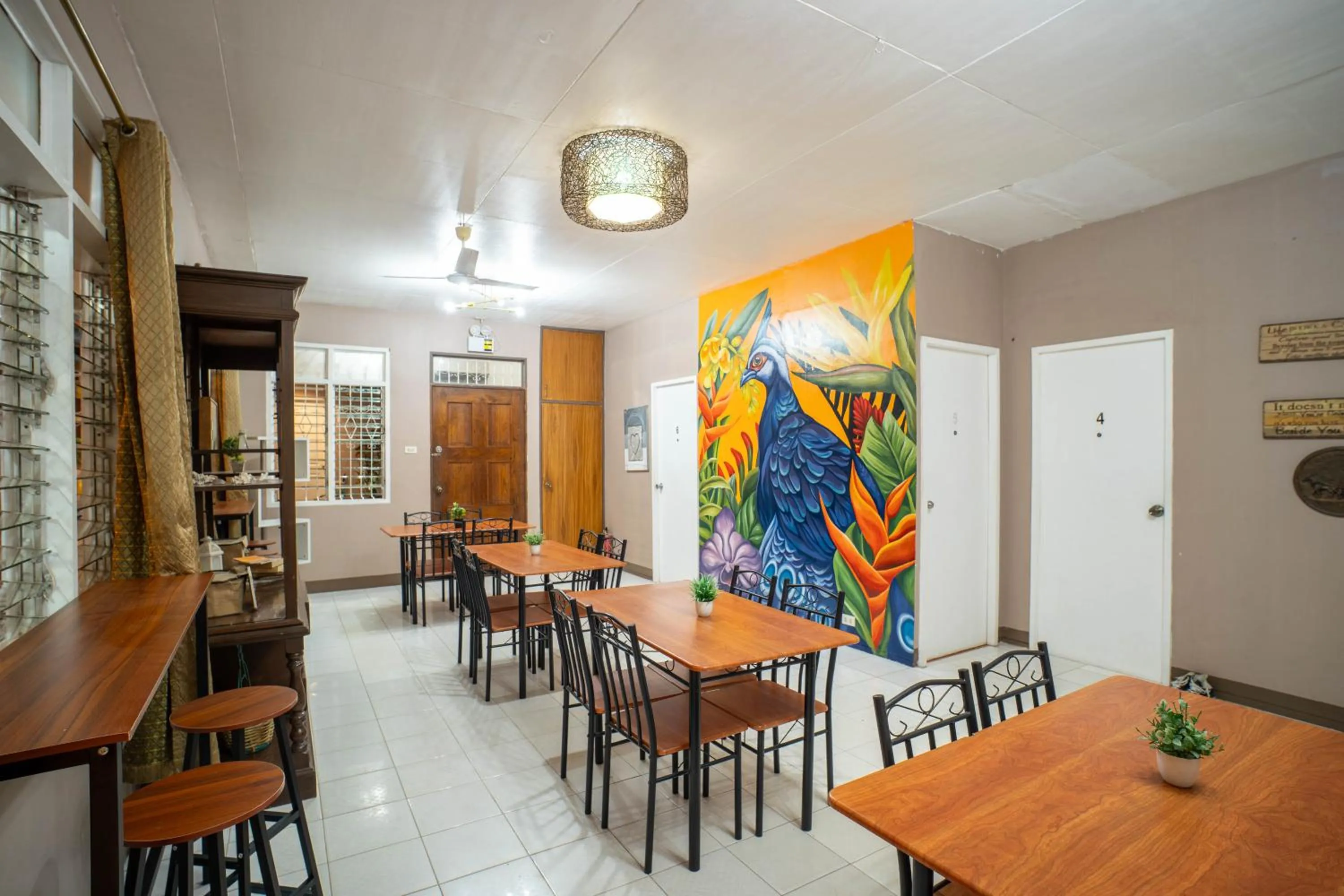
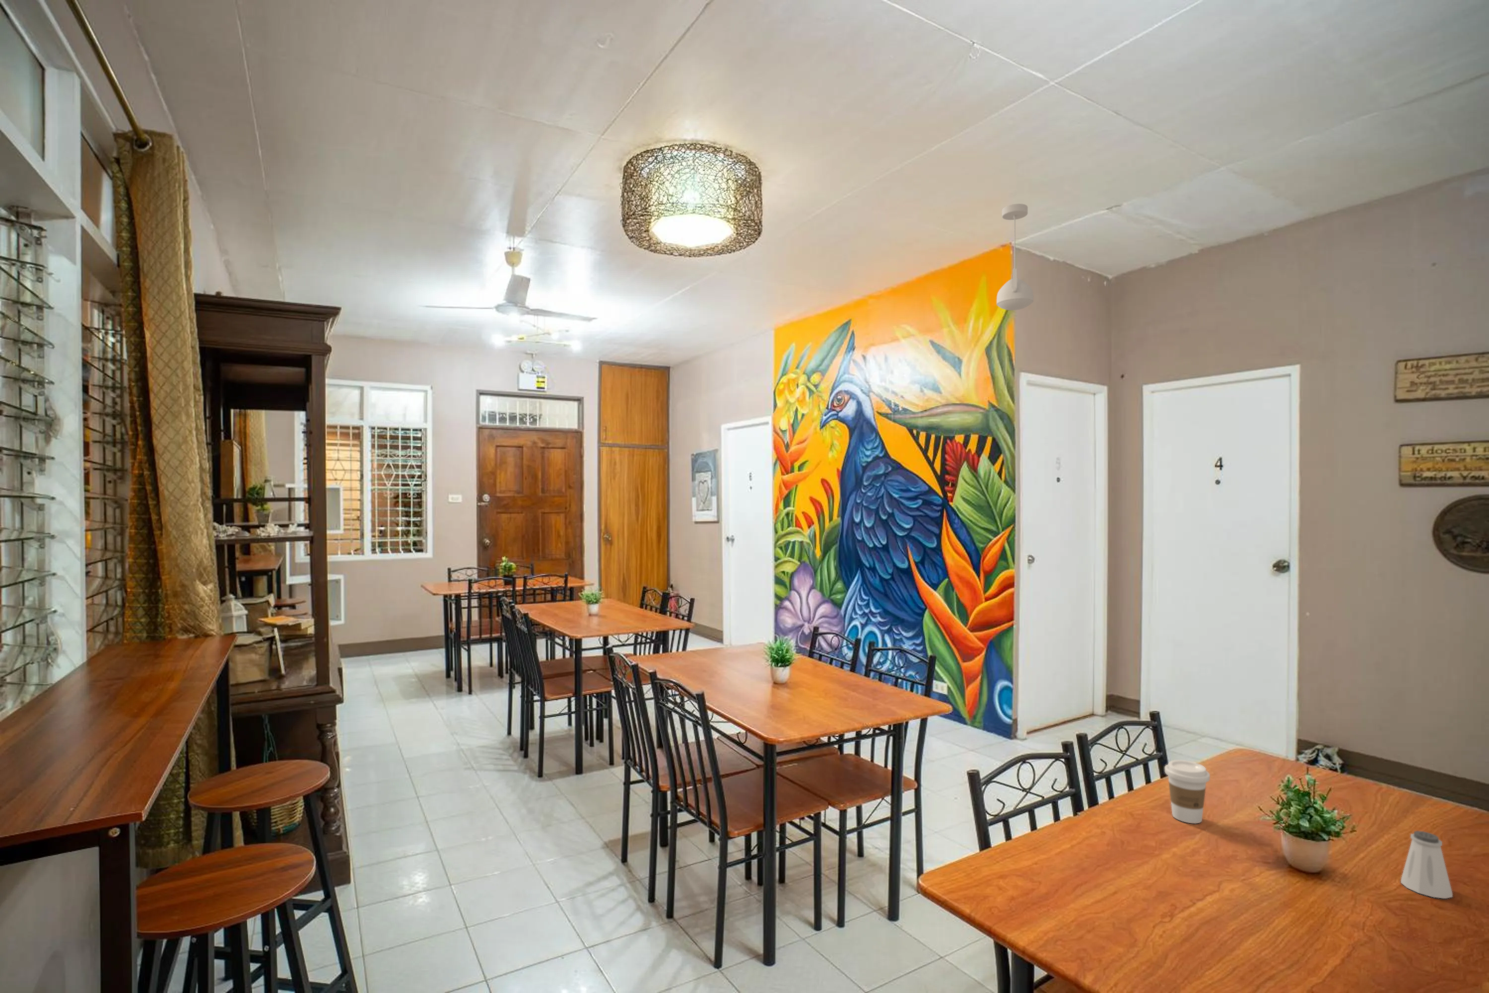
+ saltshaker [1400,830,1454,899]
+ coffee cup [1164,759,1211,825]
+ pendant light [996,203,1034,310]
